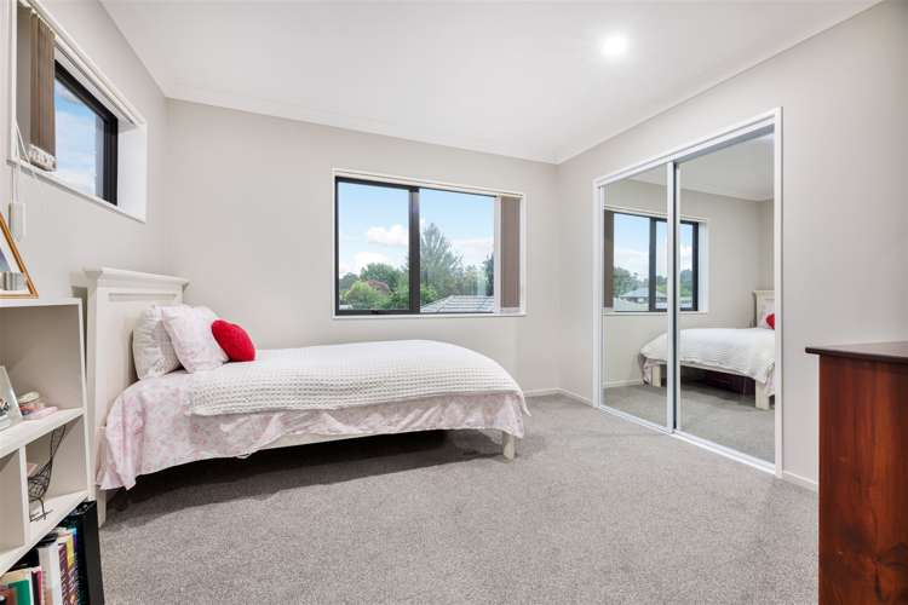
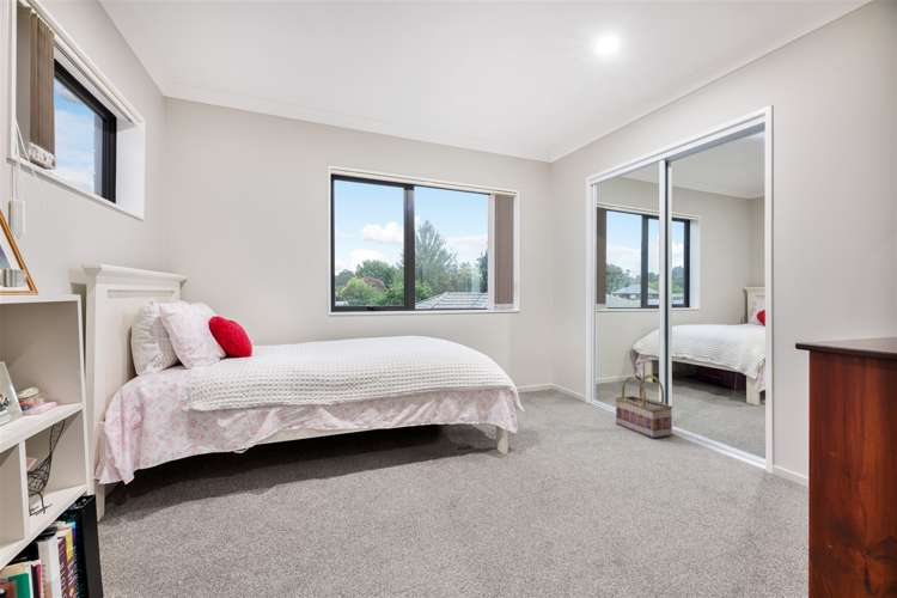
+ basket [615,373,675,440]
